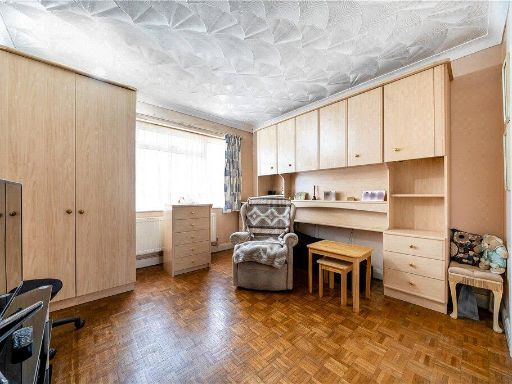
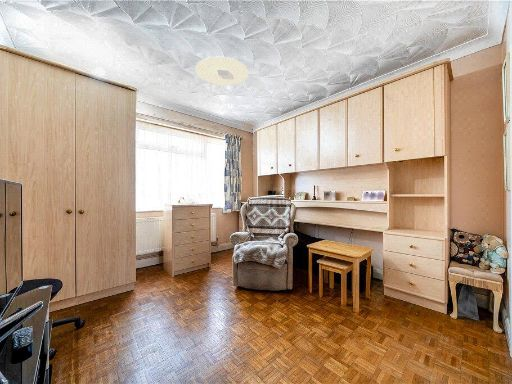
+ ceiling light [194,56,250,86]
